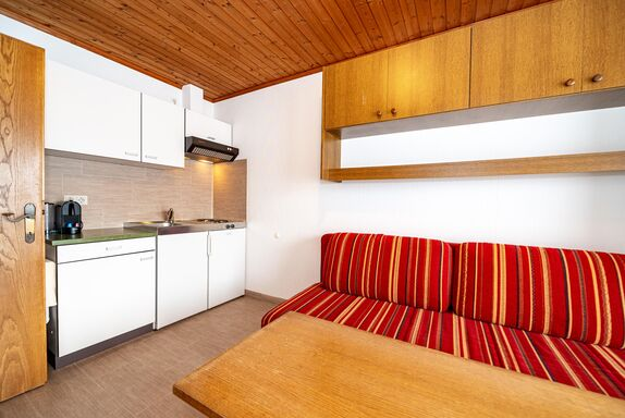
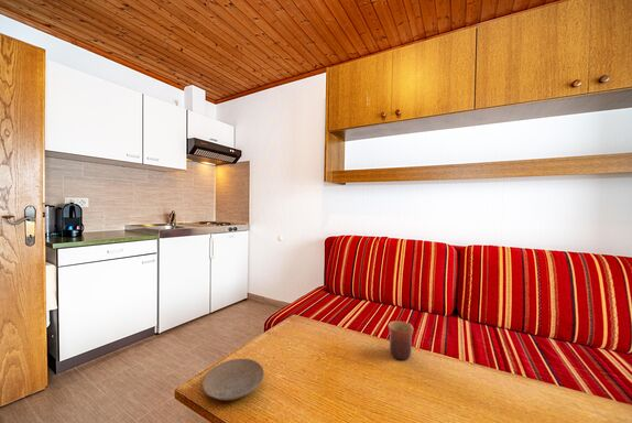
+ plate [201,358,265,401]
+ mug [388,321,415,360]
